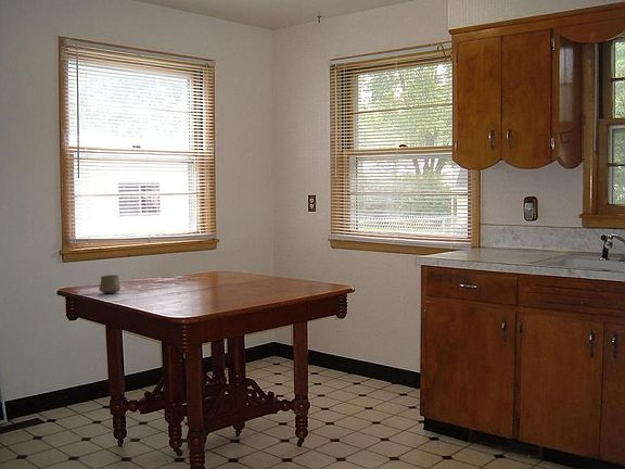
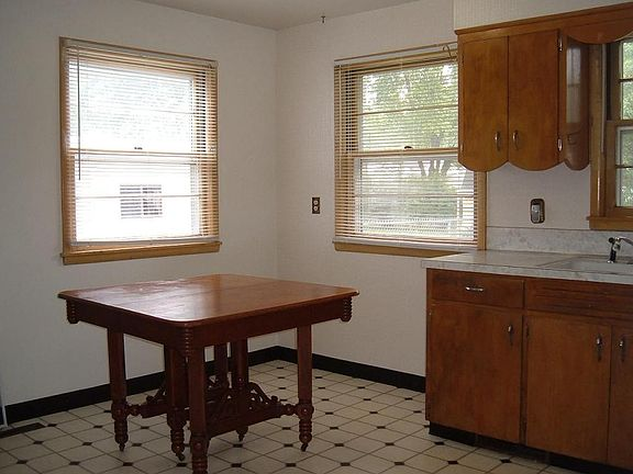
- cup [98,274,122,294]
